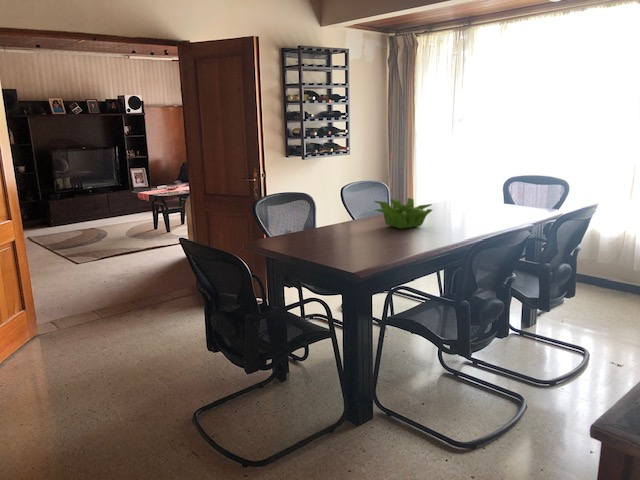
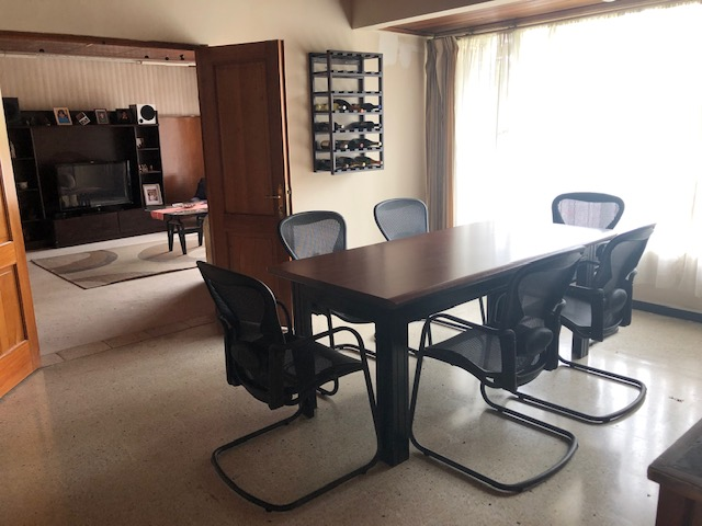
- plant [373,197,434,230]
